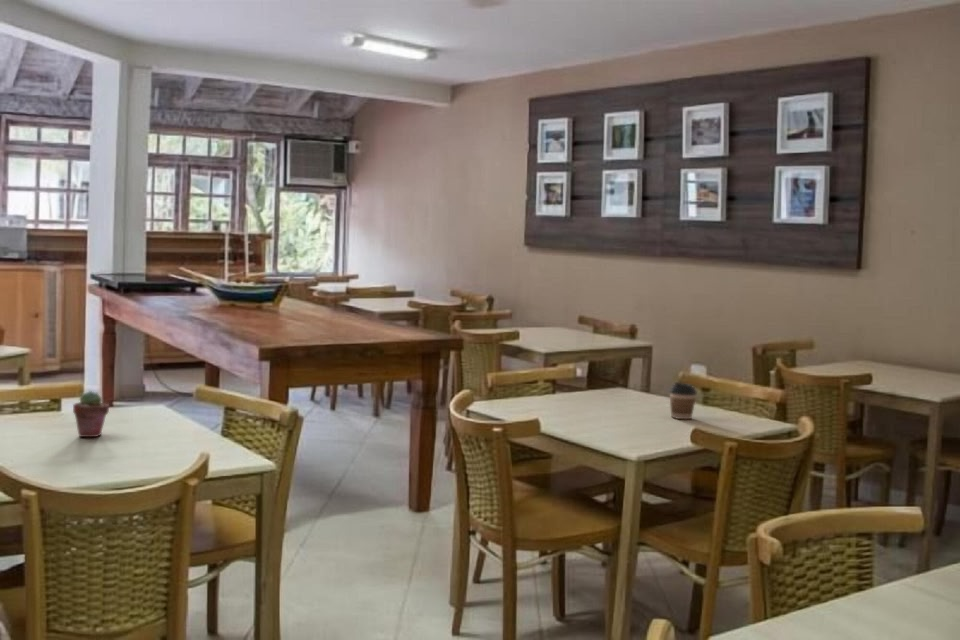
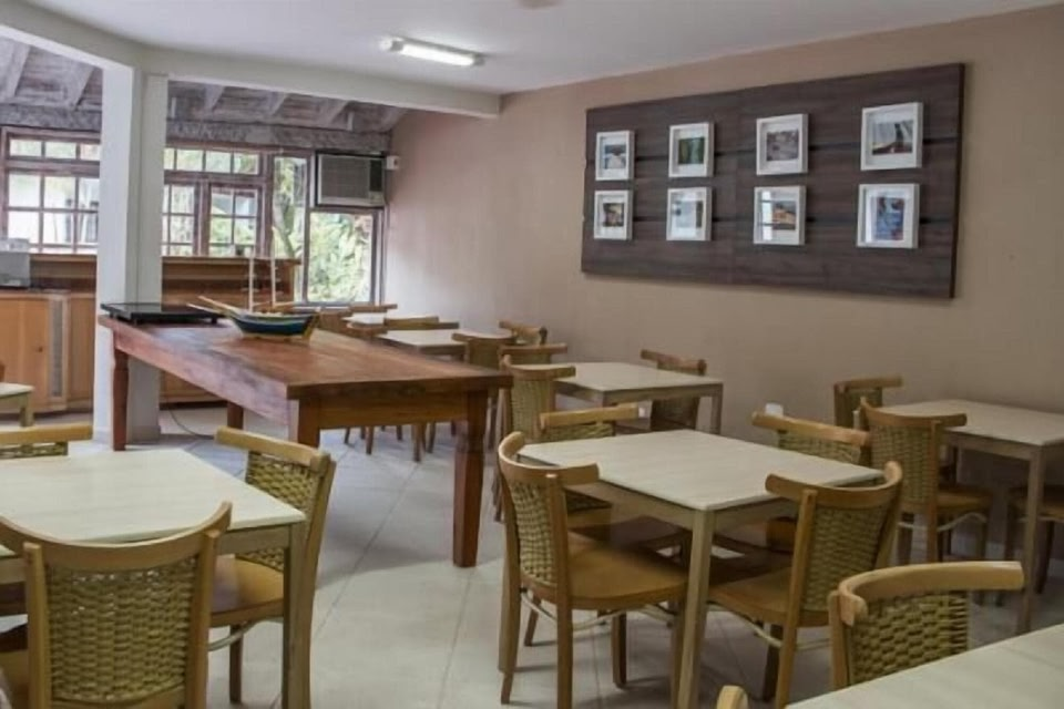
- coffee cup [668,381,698,420]
- potted succulent [72,390,111,438]
